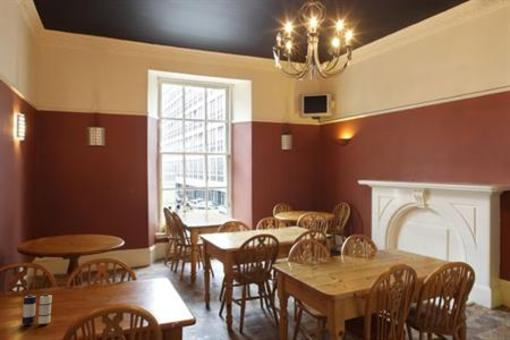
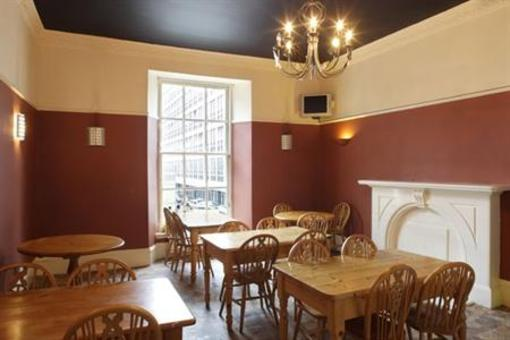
- candle [3,293,53,331]
